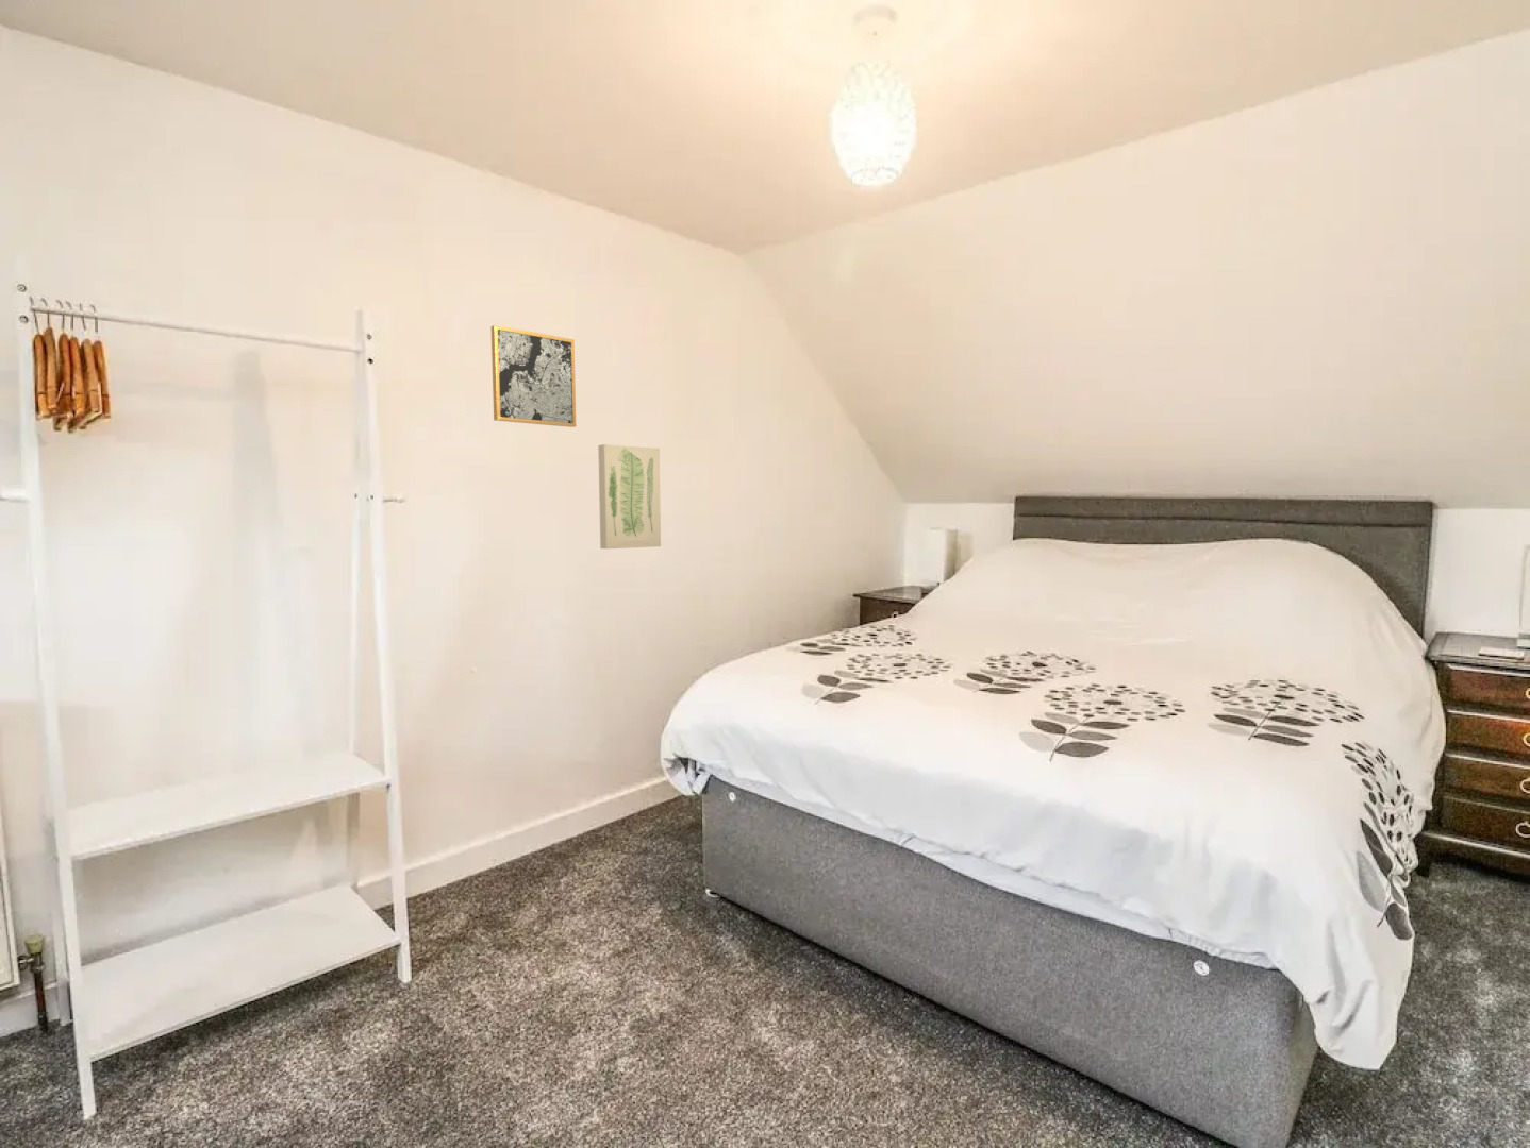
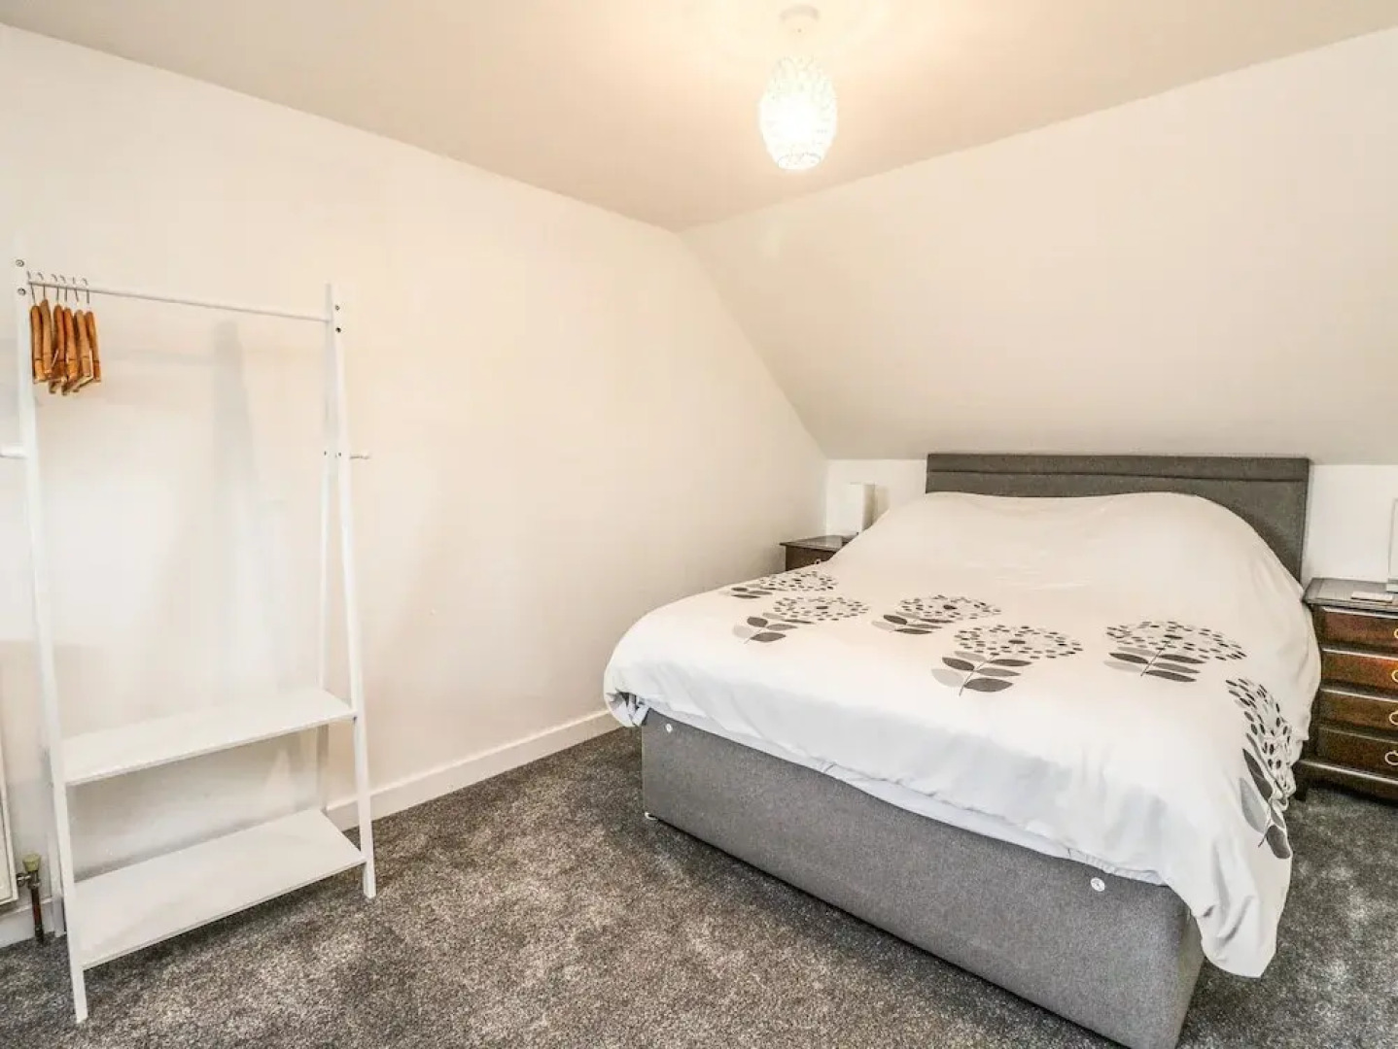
- wall art [491,324,577,428]
- wall art [597,444,661,550]
